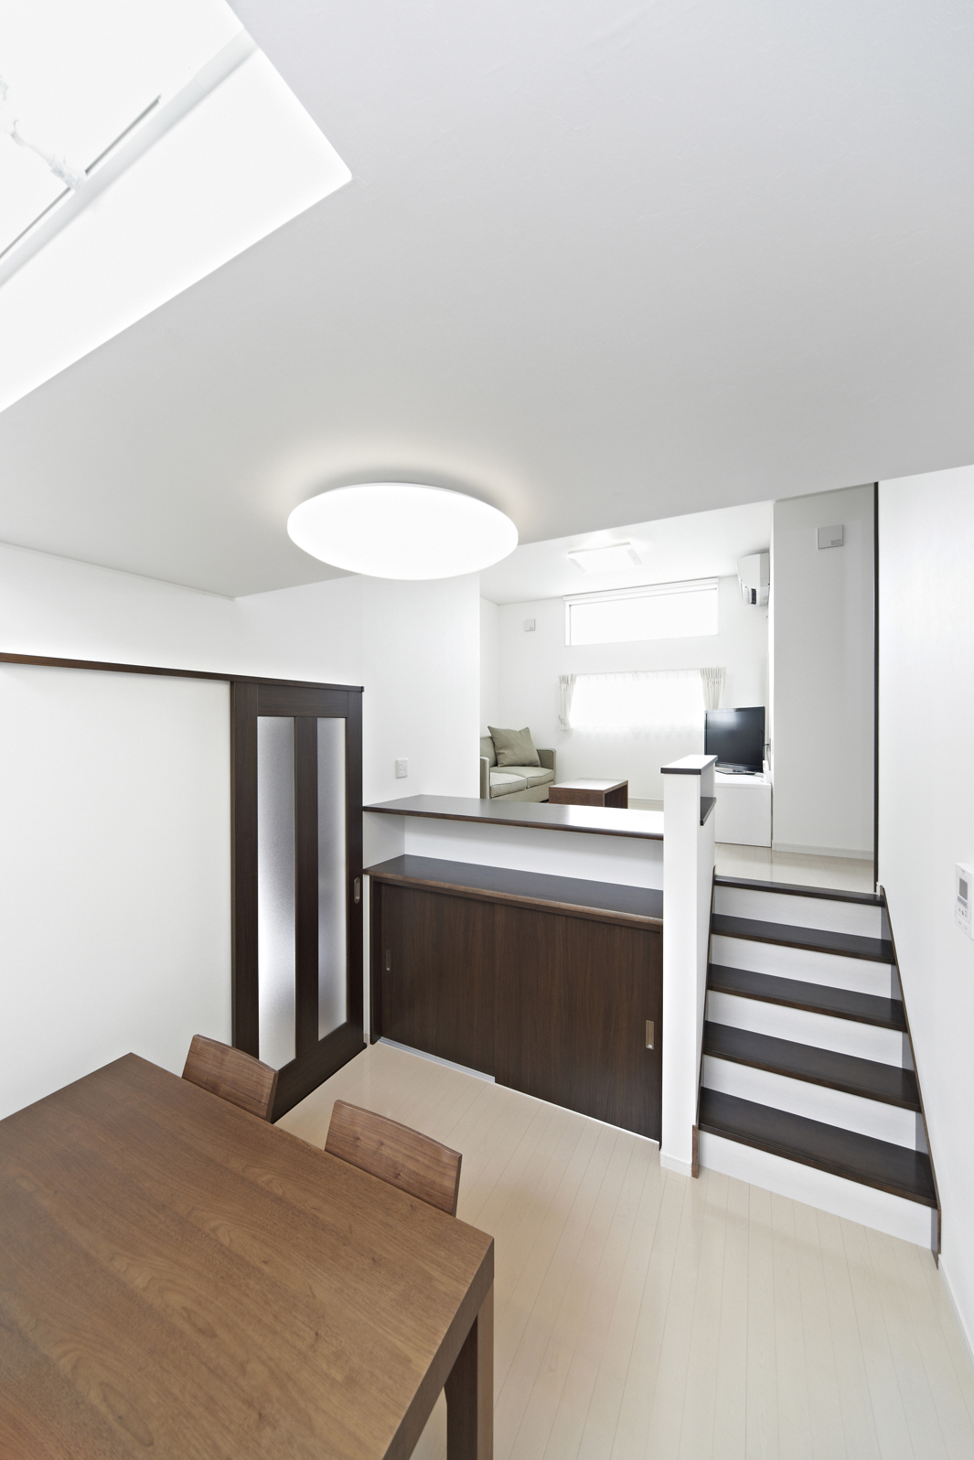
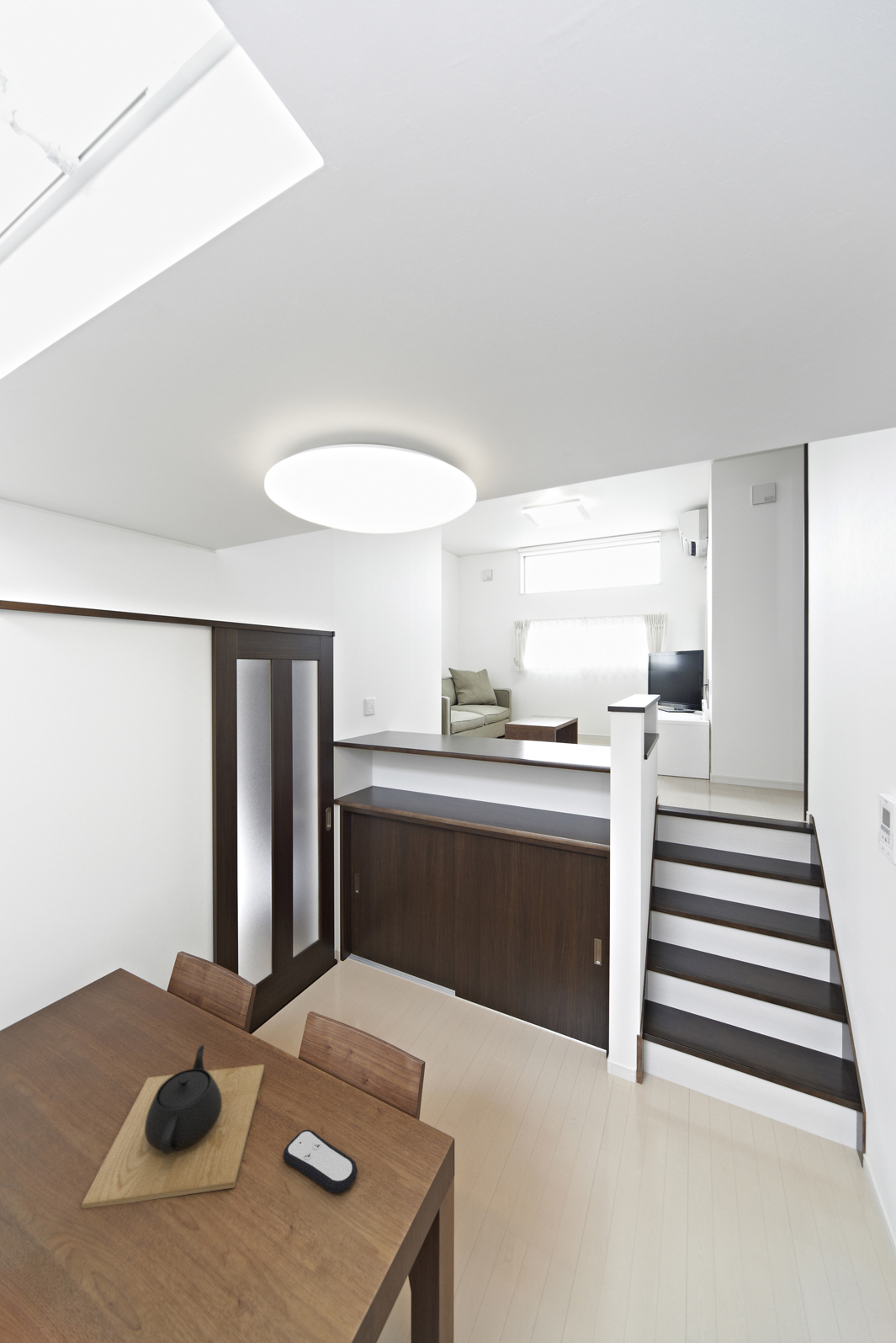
+ remote control [283,1129,358,1194]
+ teapot [81,1044,265,1209]
